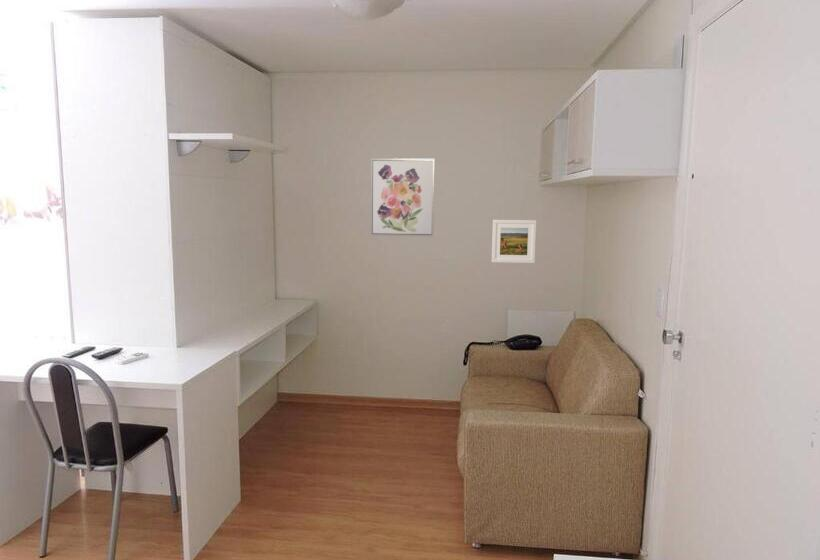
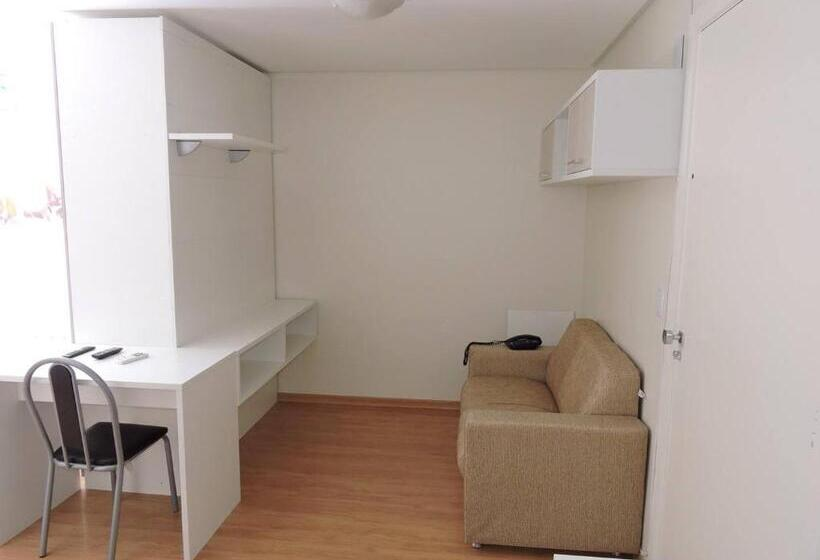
- wall art [370,157,436,238]
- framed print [491,219,537,264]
